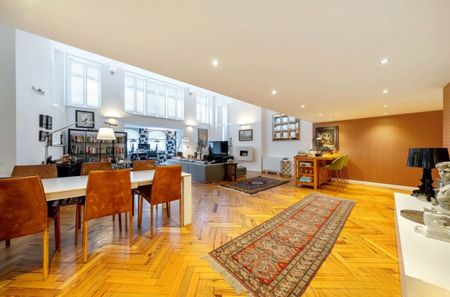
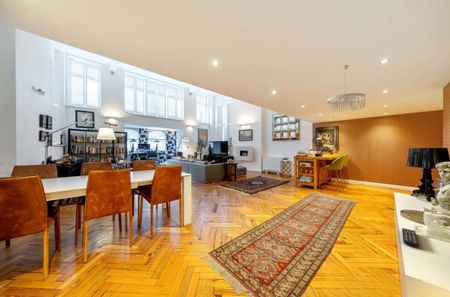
+ chandelier [326,64,366,113]
+ remote control [401,227,420,248]
